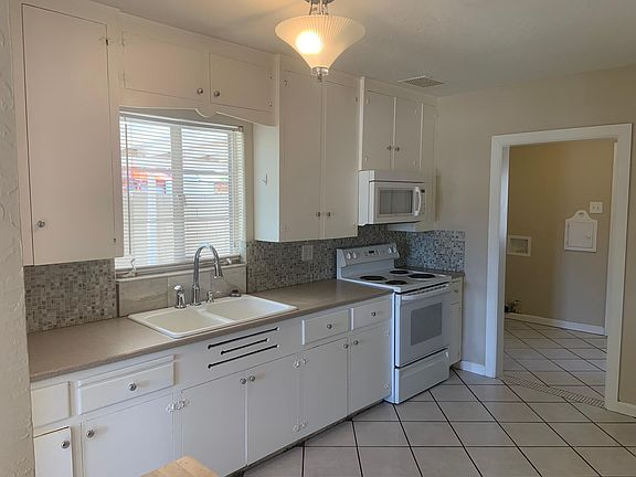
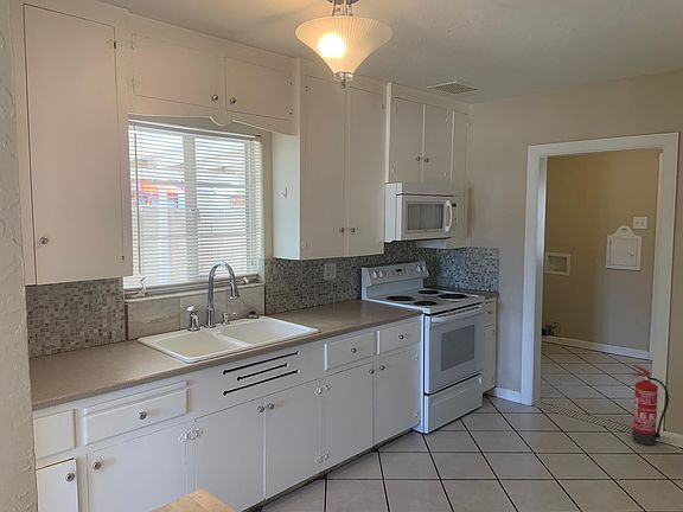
+ fire extinguisher [631,364,670,447]
